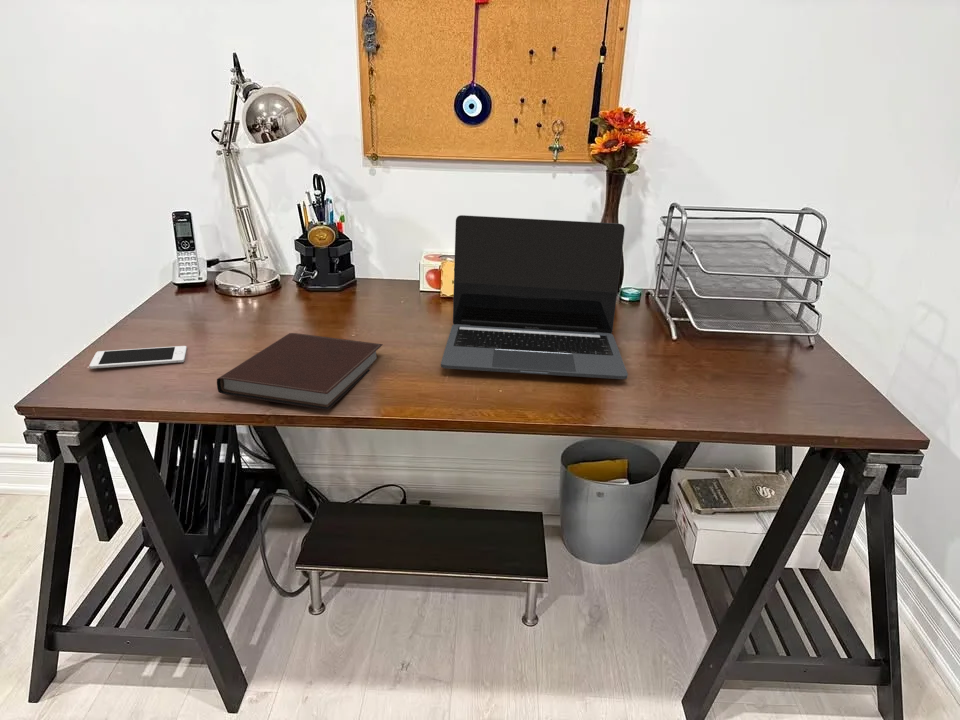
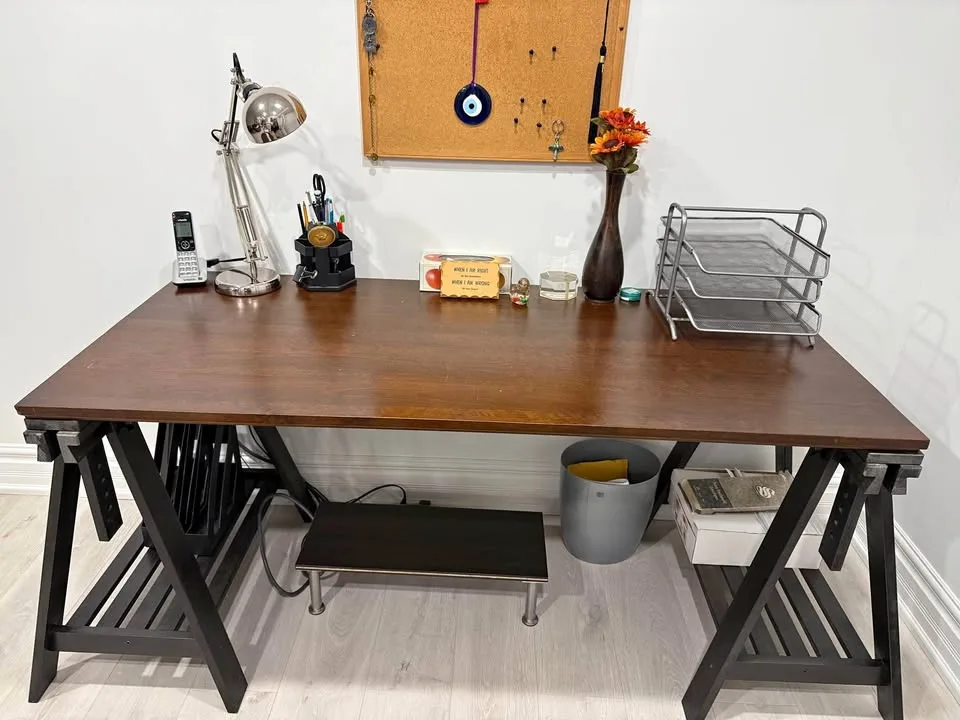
- notebook [216,332,384,411]
- laptop [440,214,629,380]
- cell phone [89,345,188,370]
